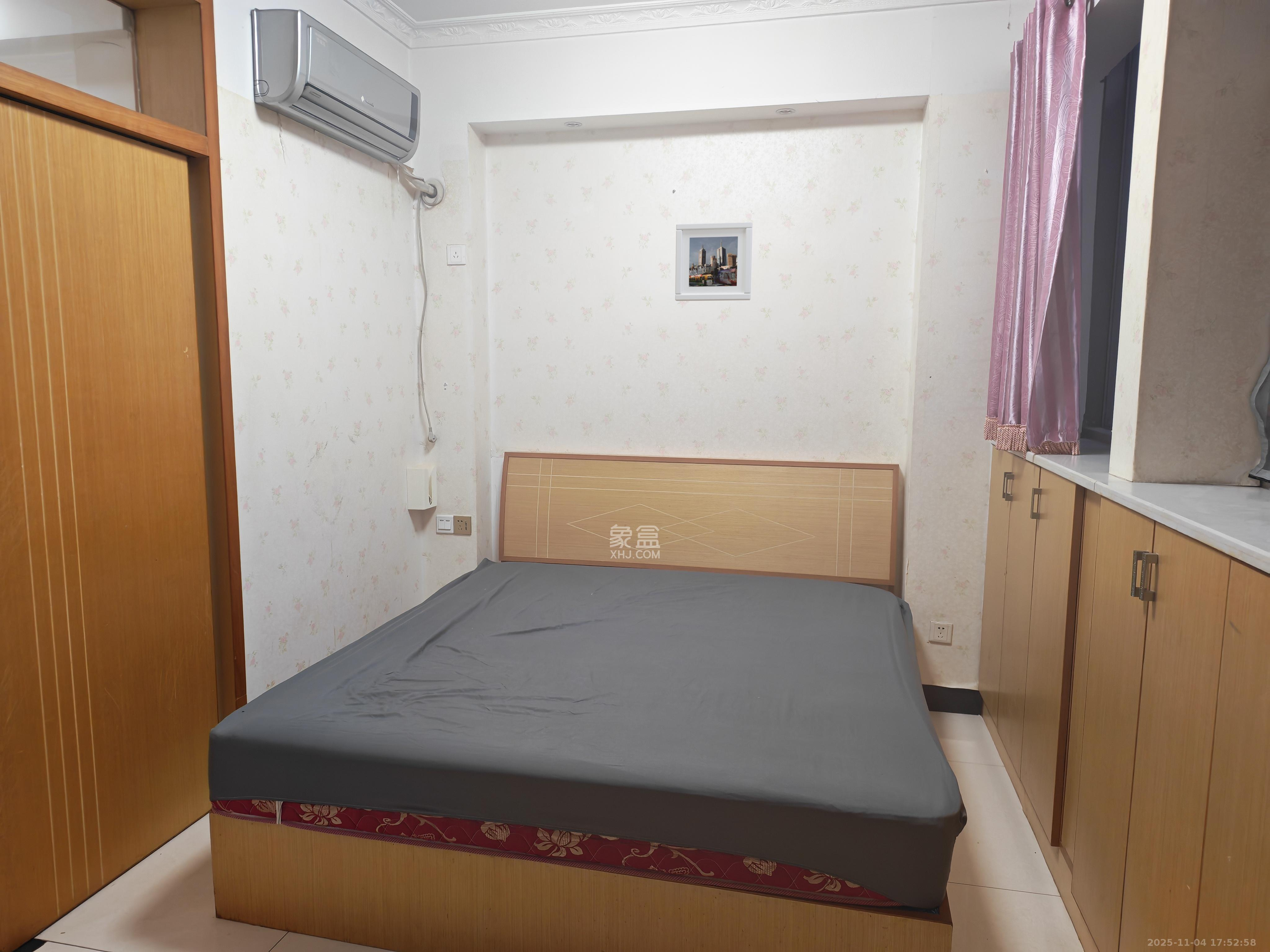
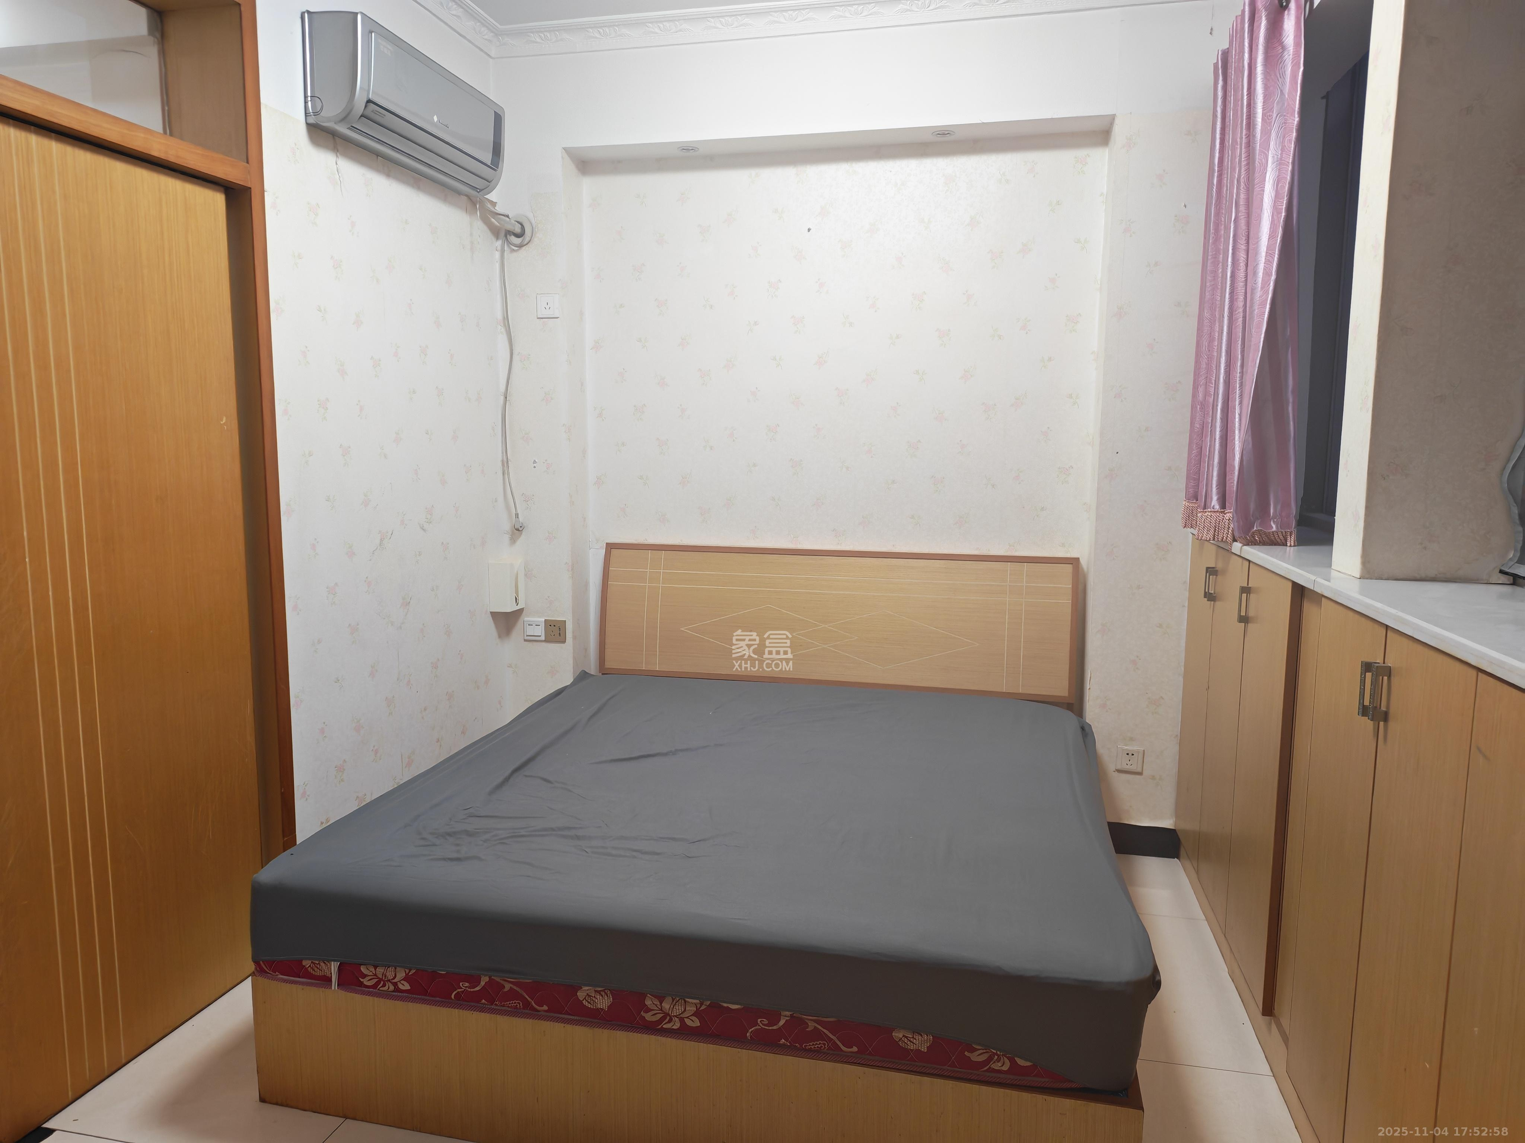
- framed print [675,221,753,301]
